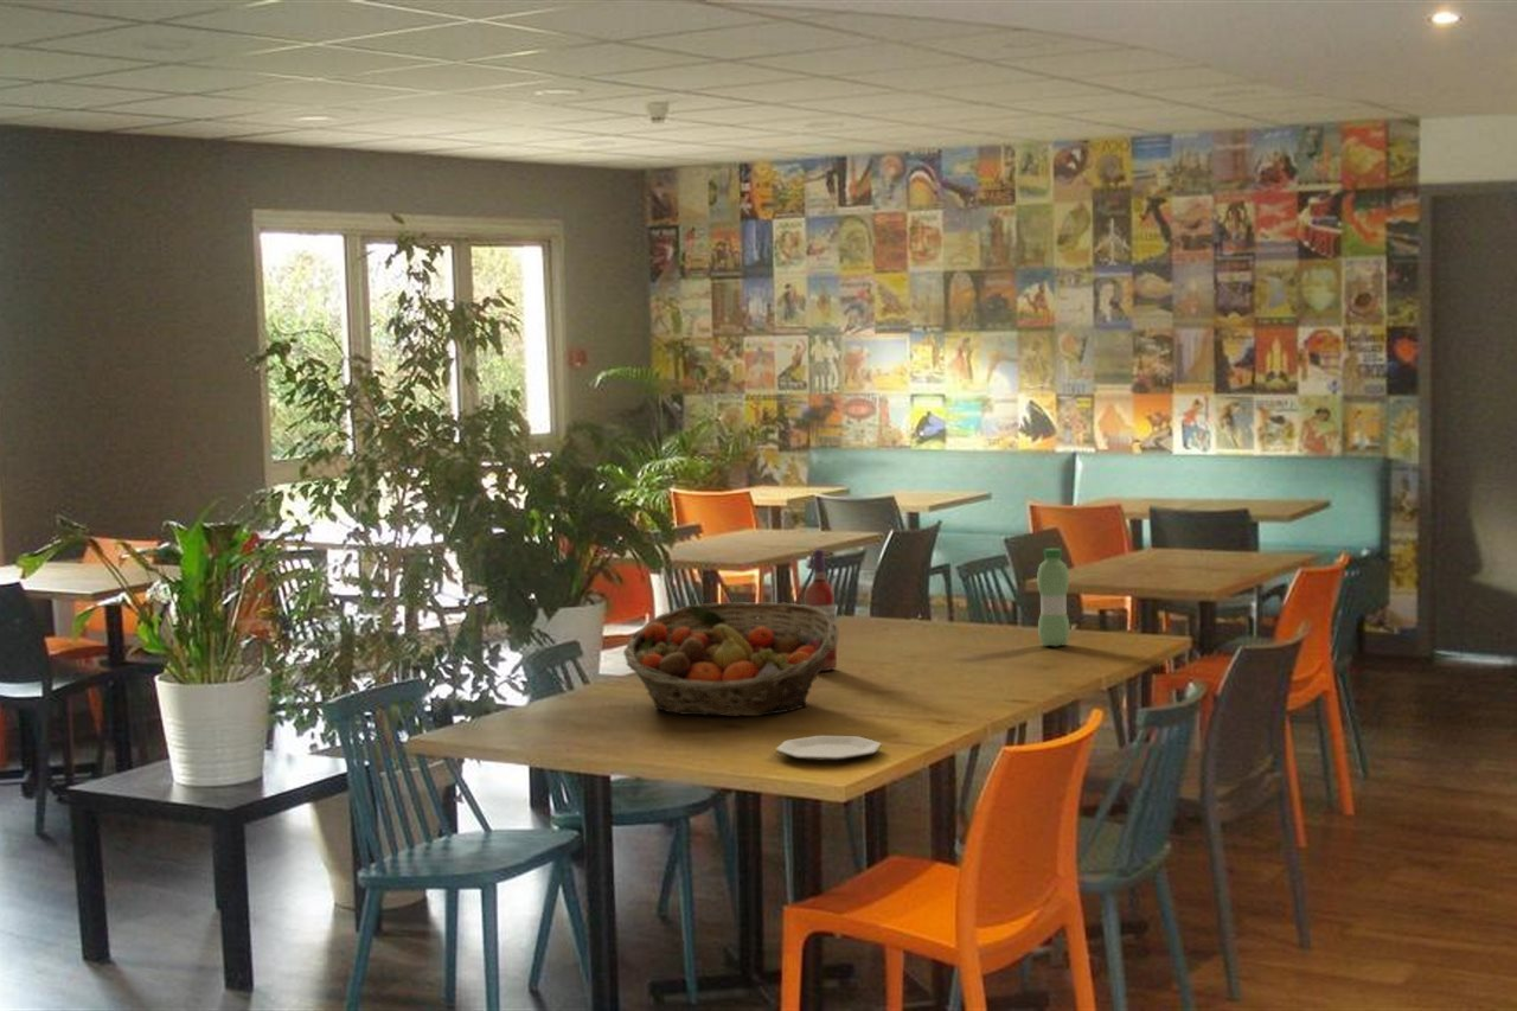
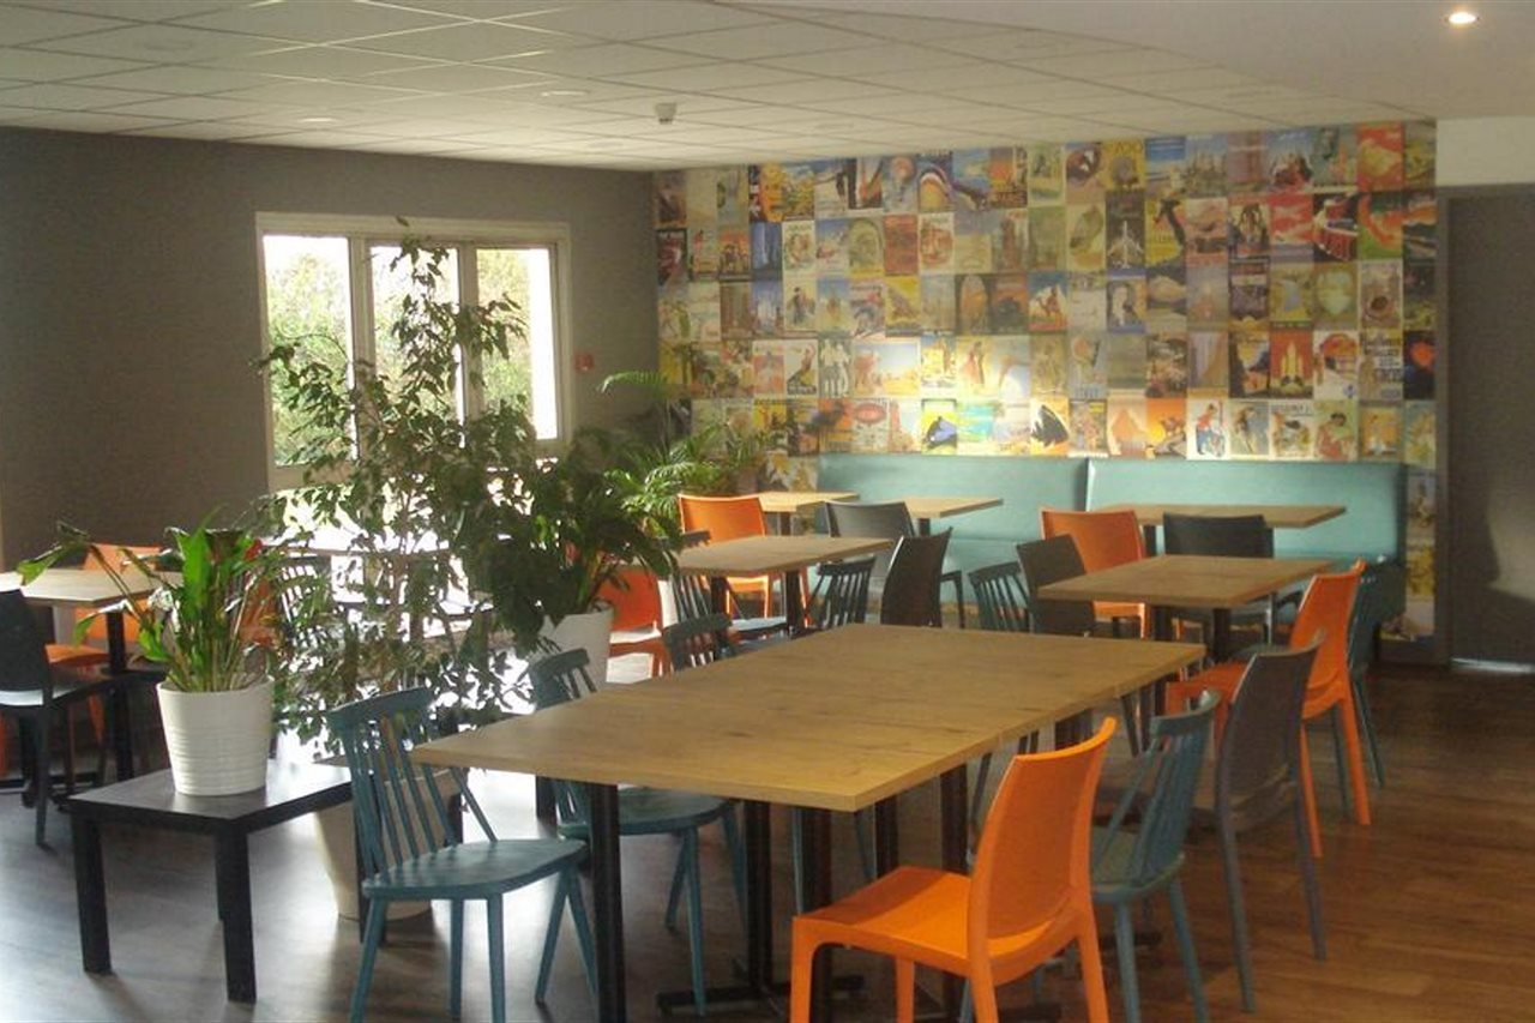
- fruit basket [622,601,840,717]
- wine bottle [805,548,838,672]
- water bottle [1036,548,1070,648]
- plate [775,735,883,762]
